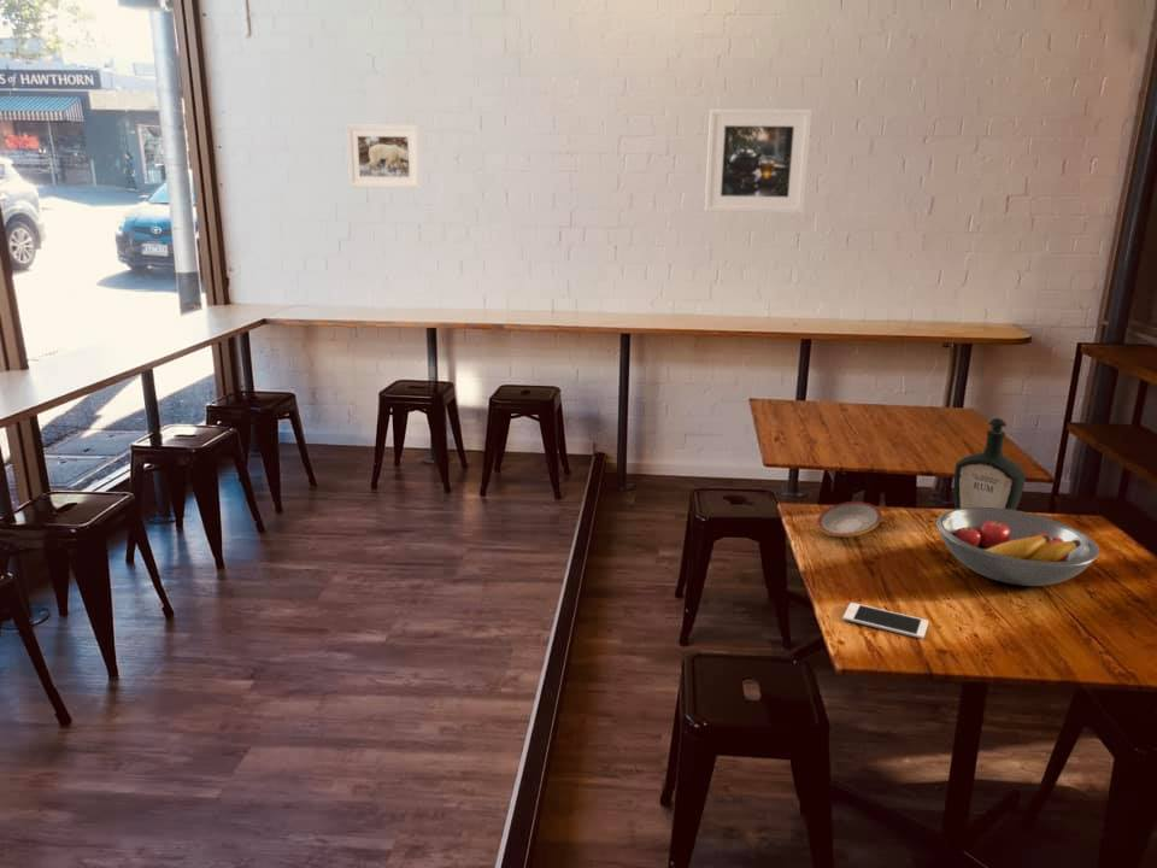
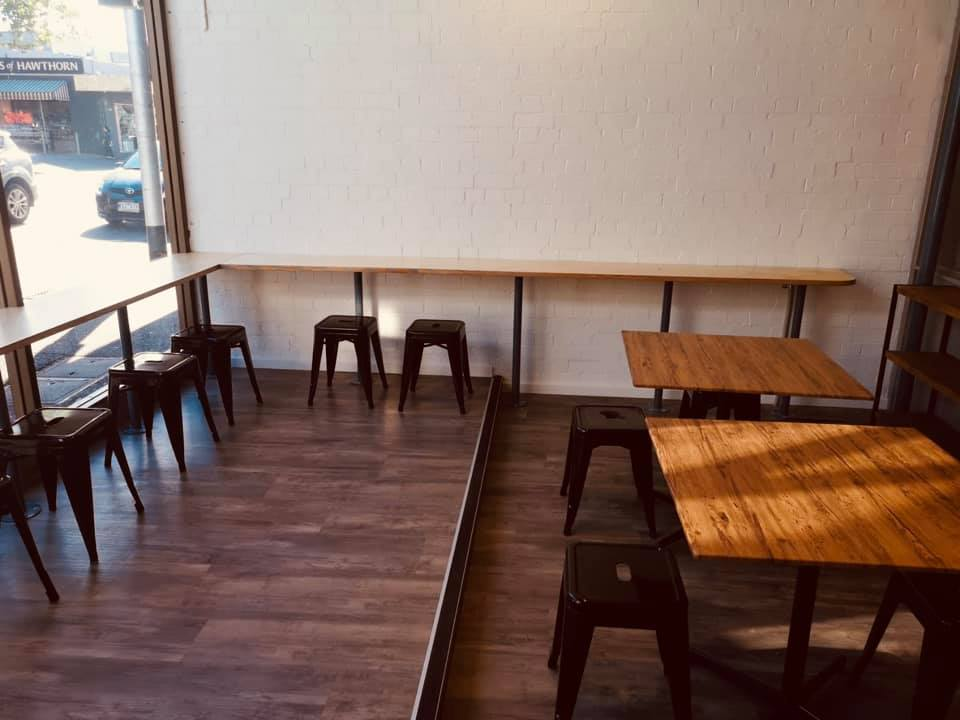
- fruit bowl [935,508,1100,587]
- cell phone [842,602,929,640]
- plate [816,500,883,538]
- bottle [952,417,1027,510]
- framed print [704,108,812,215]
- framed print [345,124,422,189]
